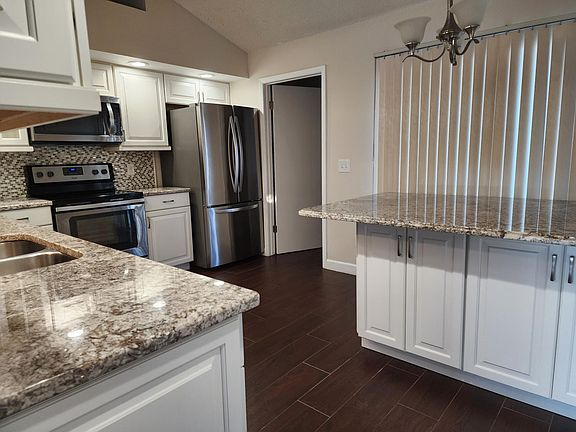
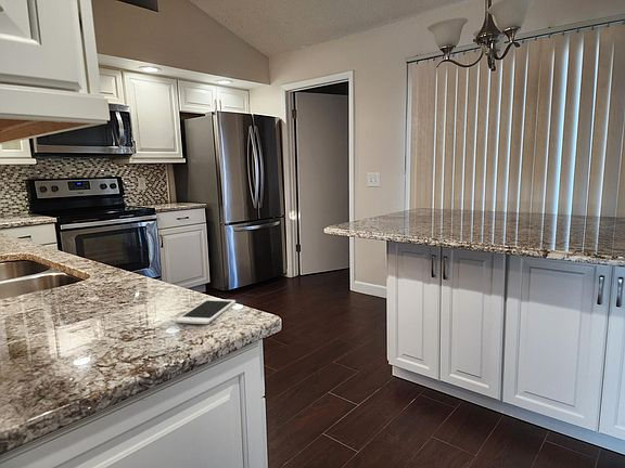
+ cell phone [175,298,237,325]
